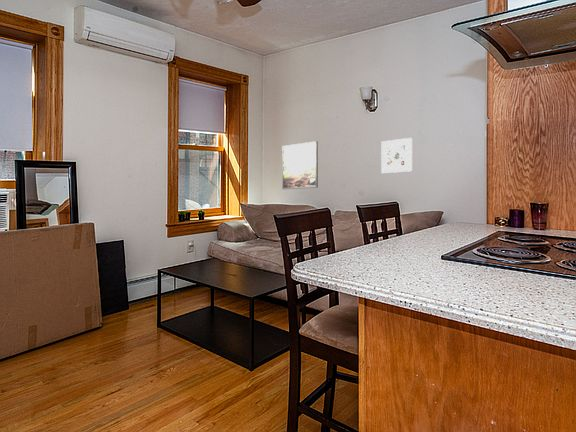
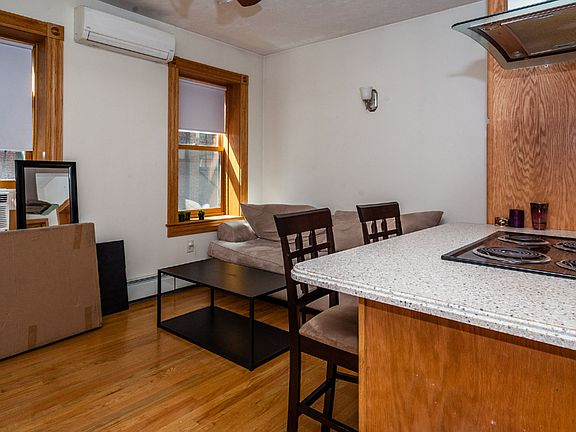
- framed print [281,140,319,190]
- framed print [380,137,413,174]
